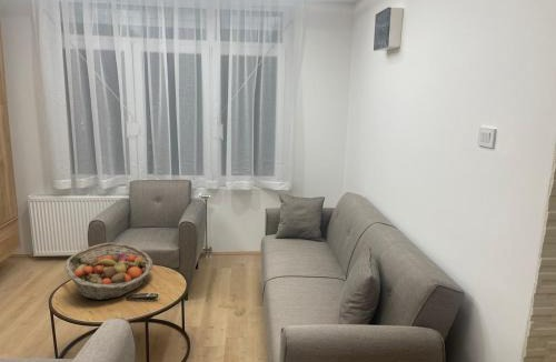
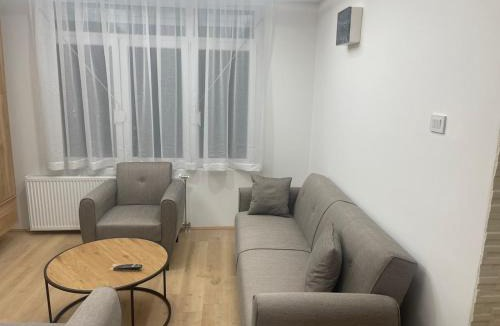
- fruit basket [63,242,153,301]
